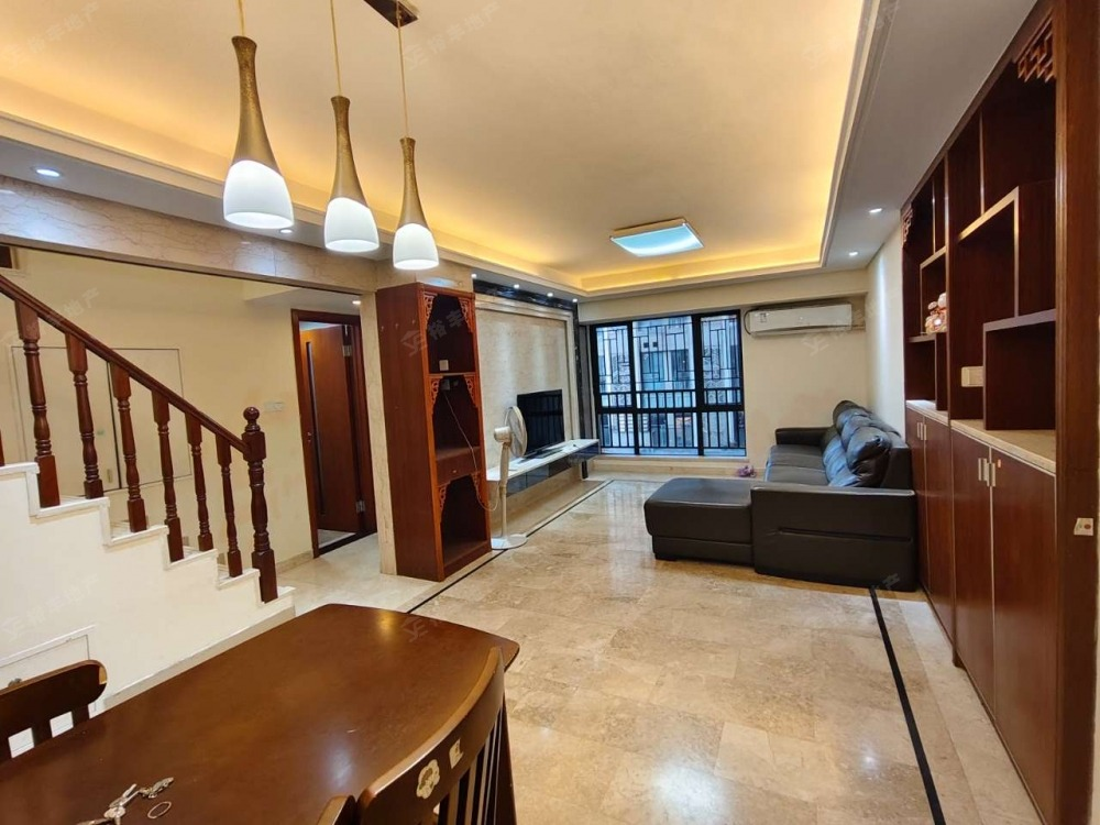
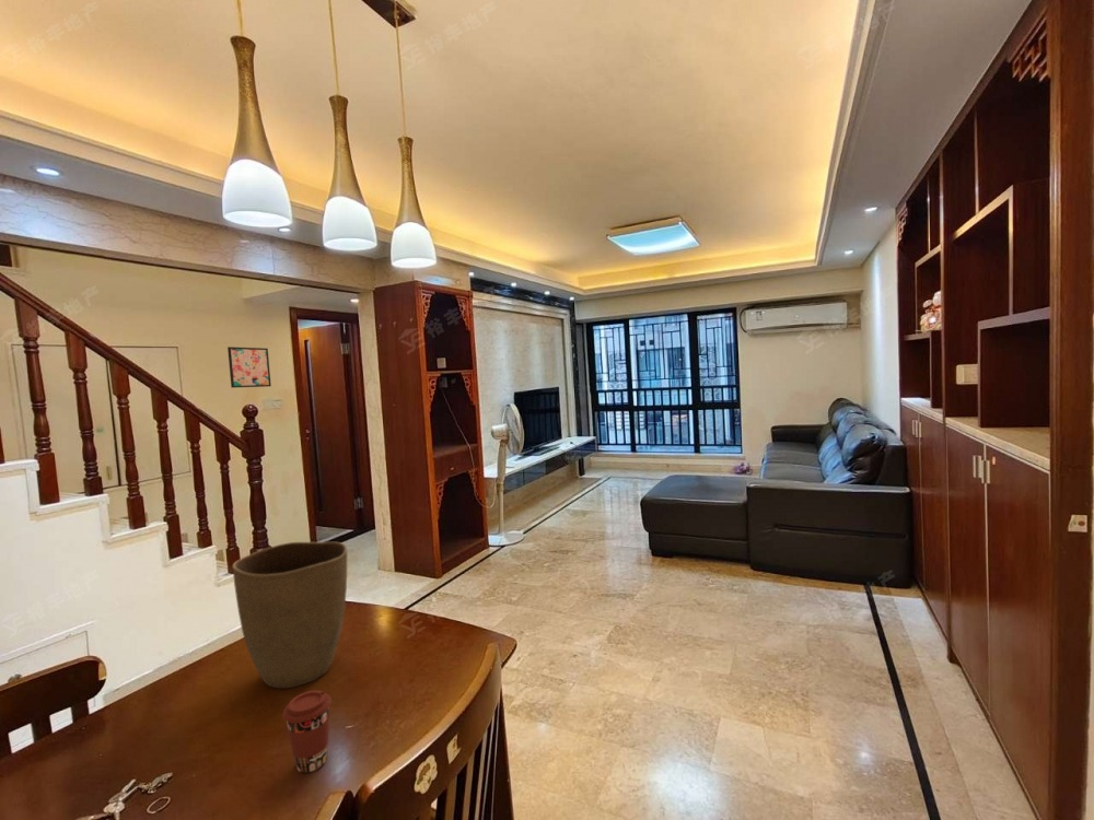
+ vase [231,541,348,689]
+ coffee cup [281,689,333,774]
+ wall art [226,345,272,389]
